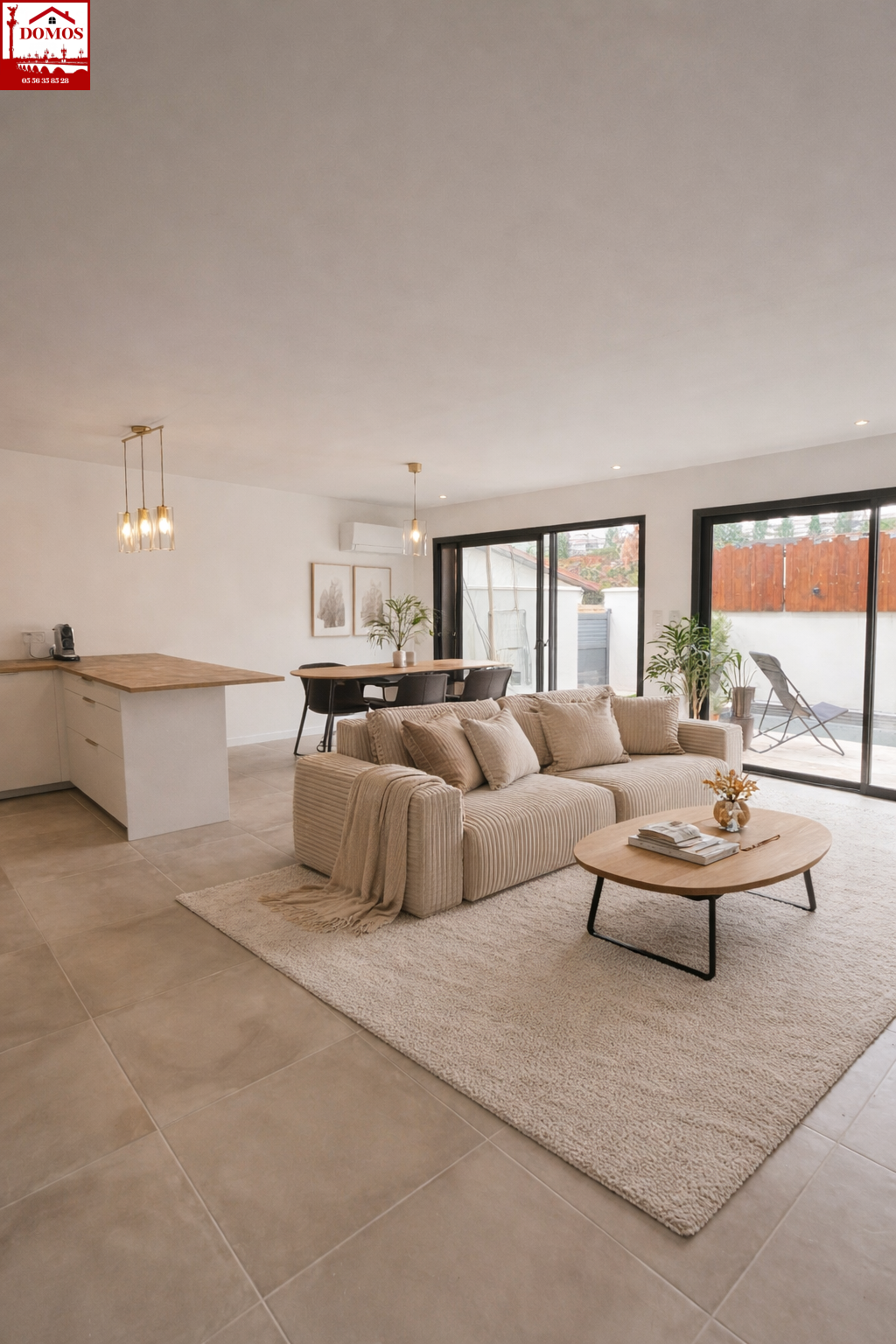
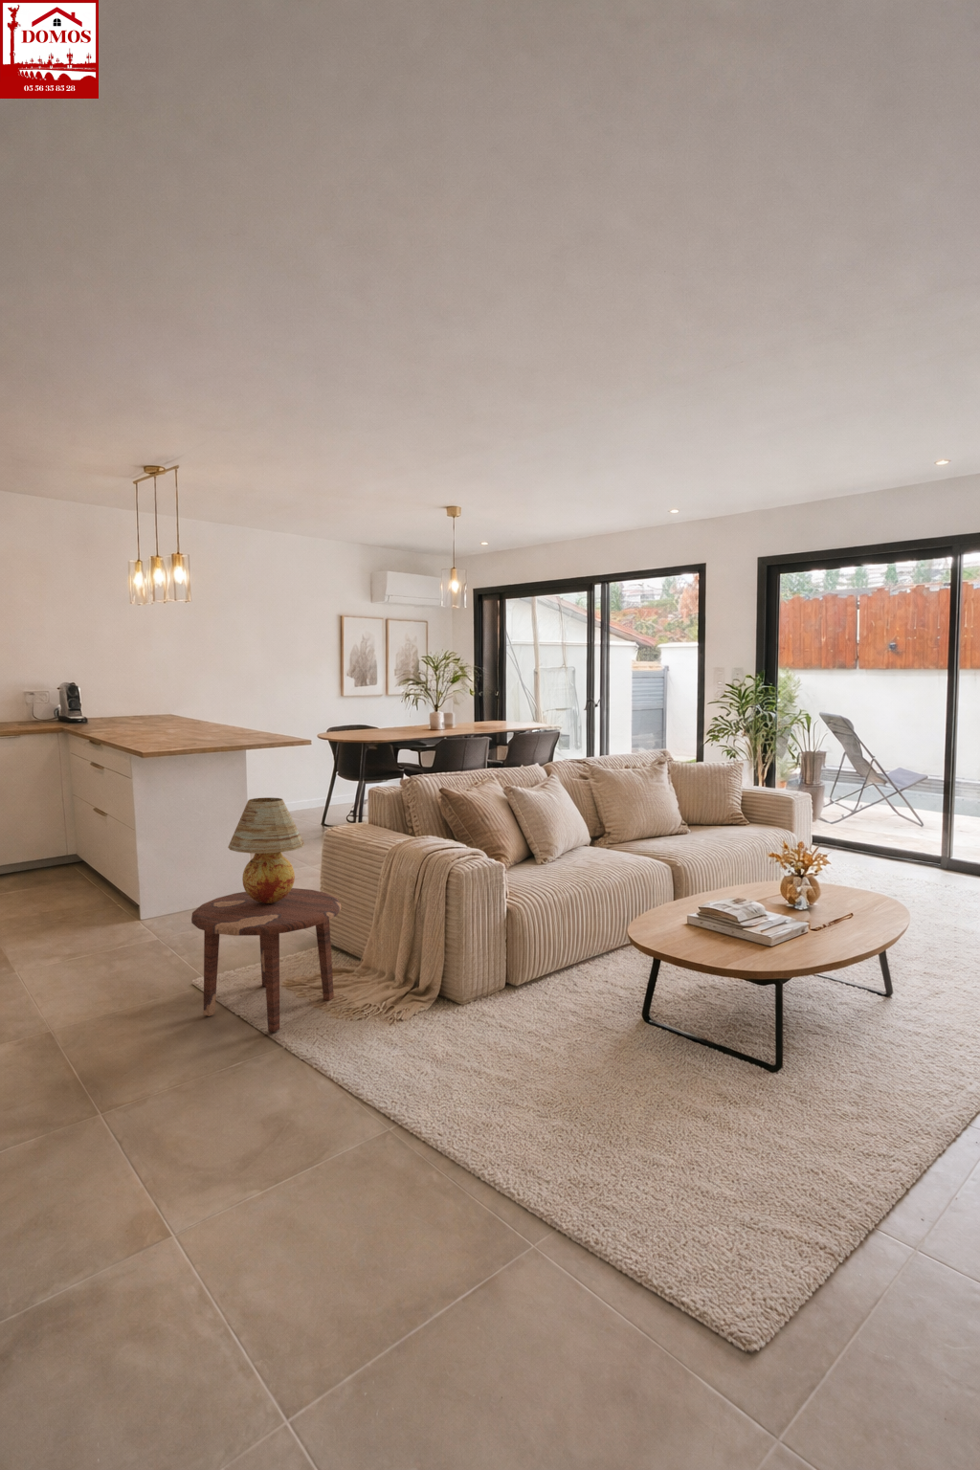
+ side table [190,887,341,1034]
+ table lamp [226,797,305,903]
